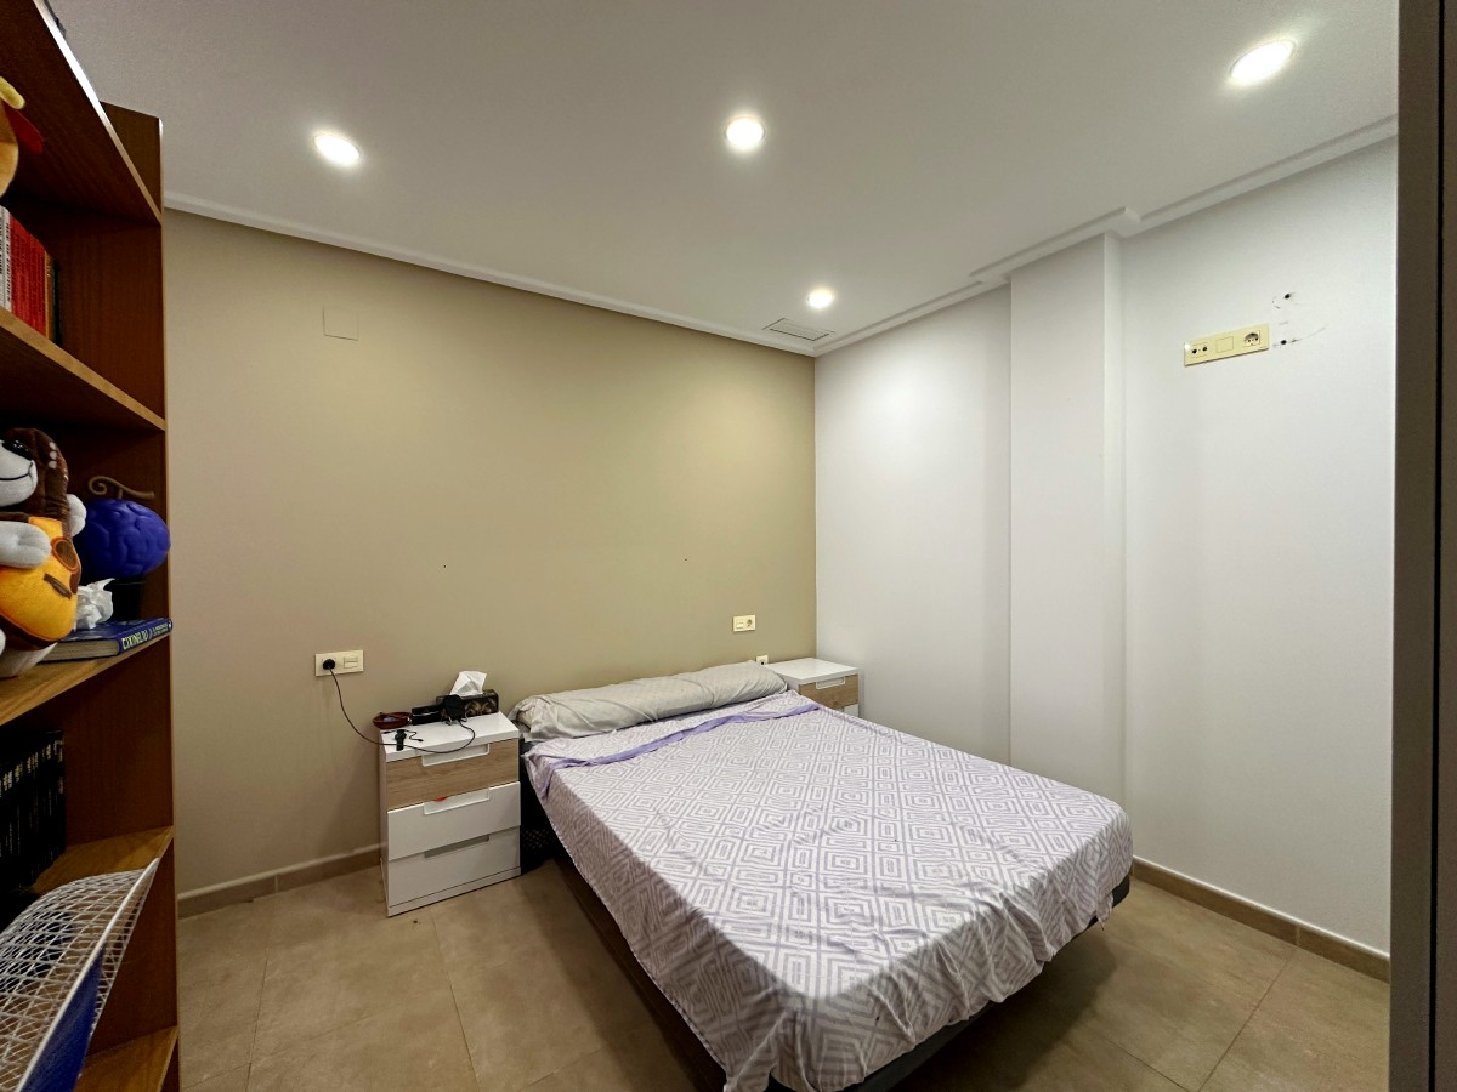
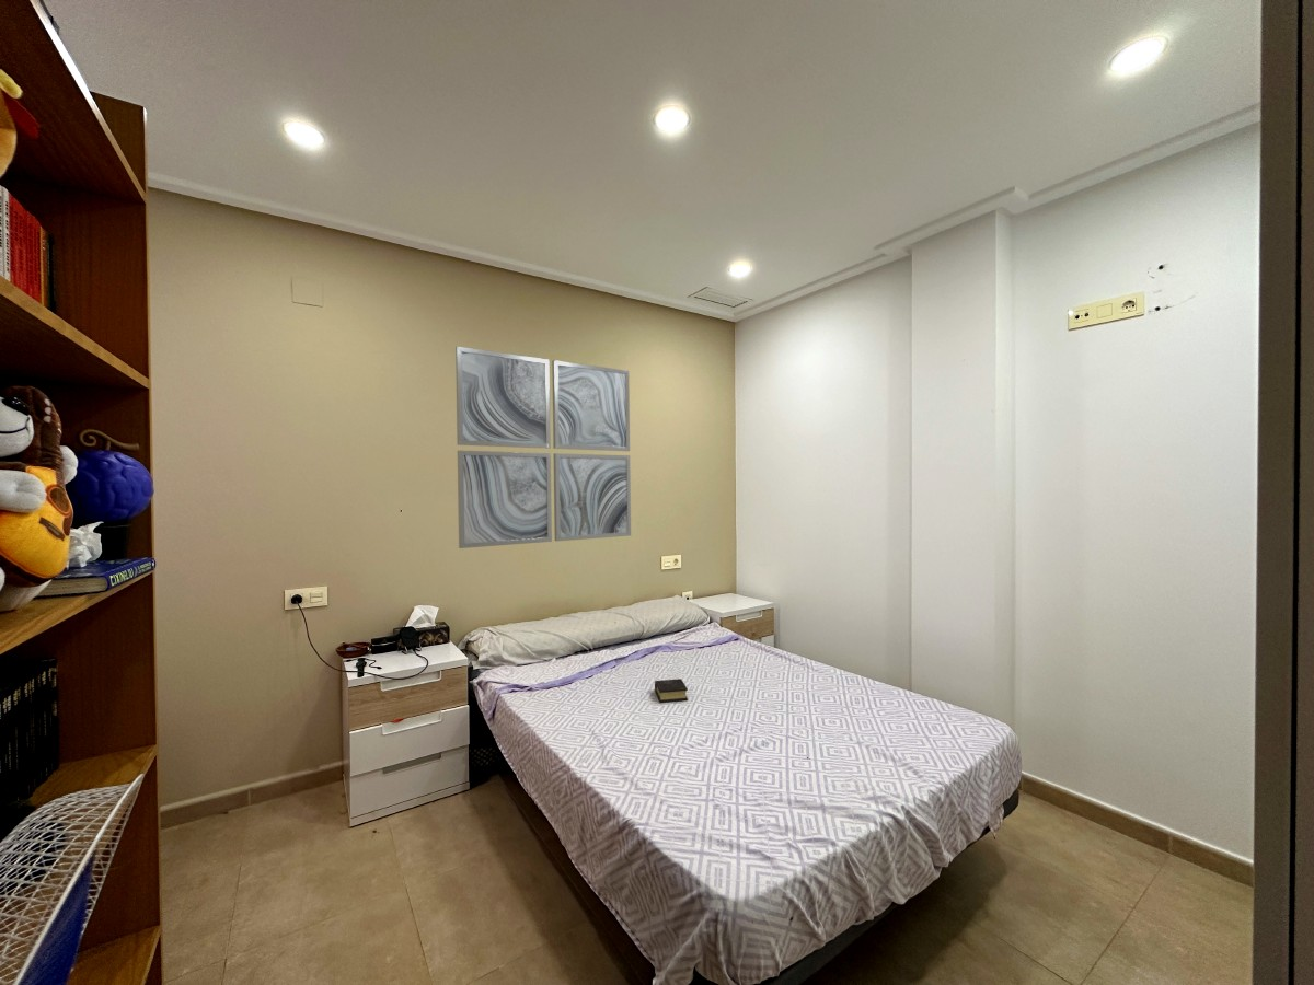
+ wall art [454,345,632,549]
+ book [654,677,689,704]
